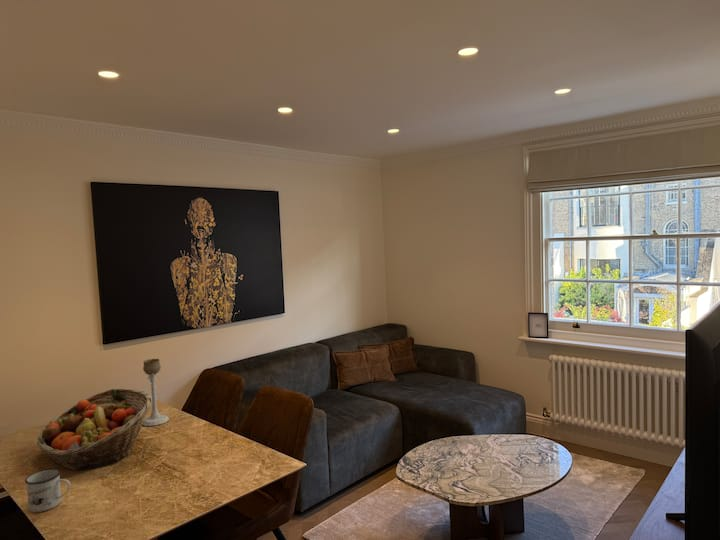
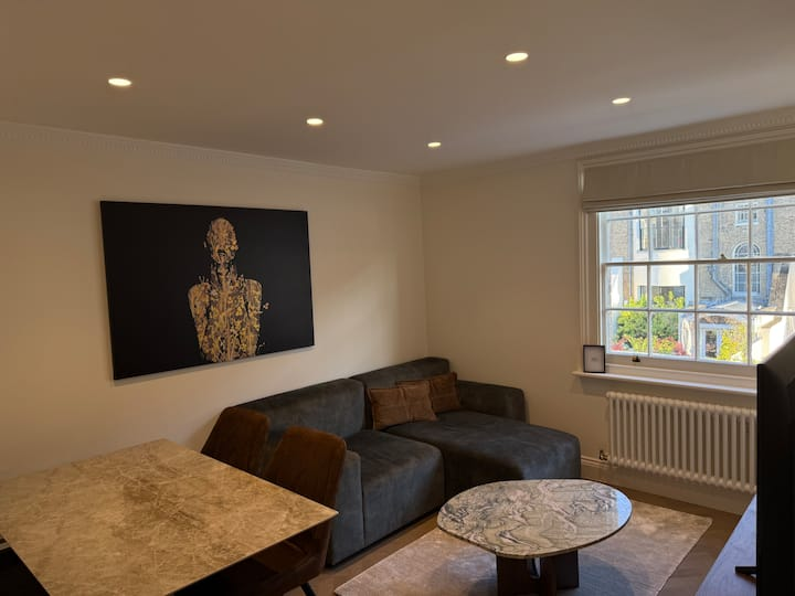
- mug [24,468,72,513]
- fruit basket [36,388,153,471]
- candle holder [141,358,170,427]
